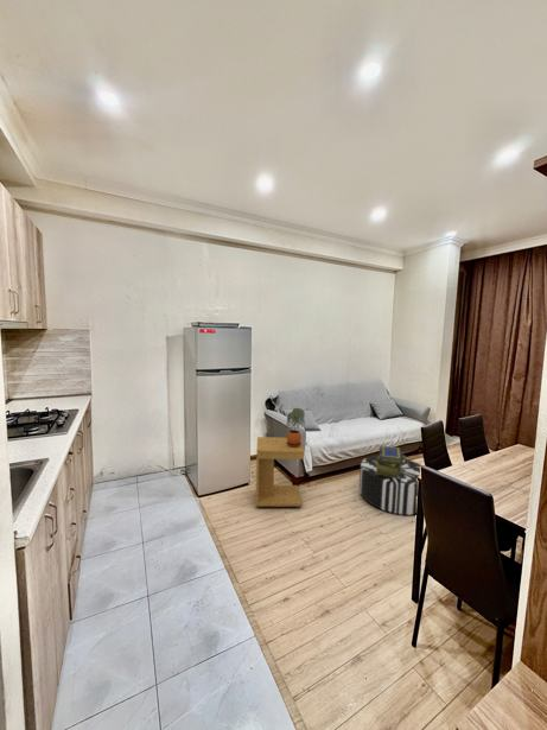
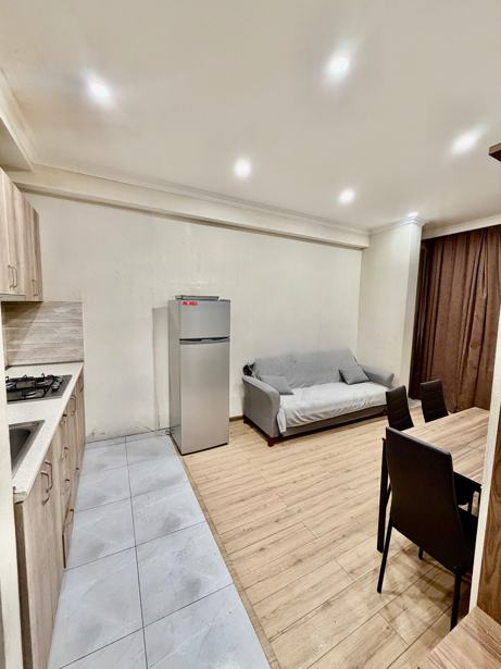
- side table [255,436,306,508]
- stack of books [375,444,407,478]
- potted plant [285,407,306,447]
- pouf [358,455,422,516]
